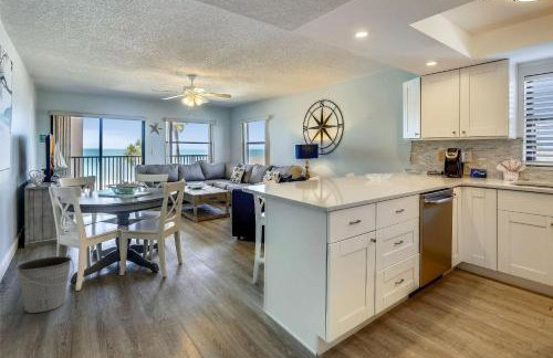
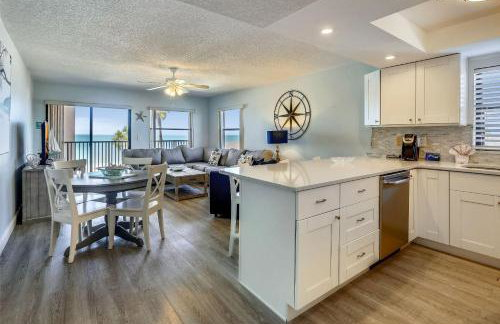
- bucket [15,254,75,314]
